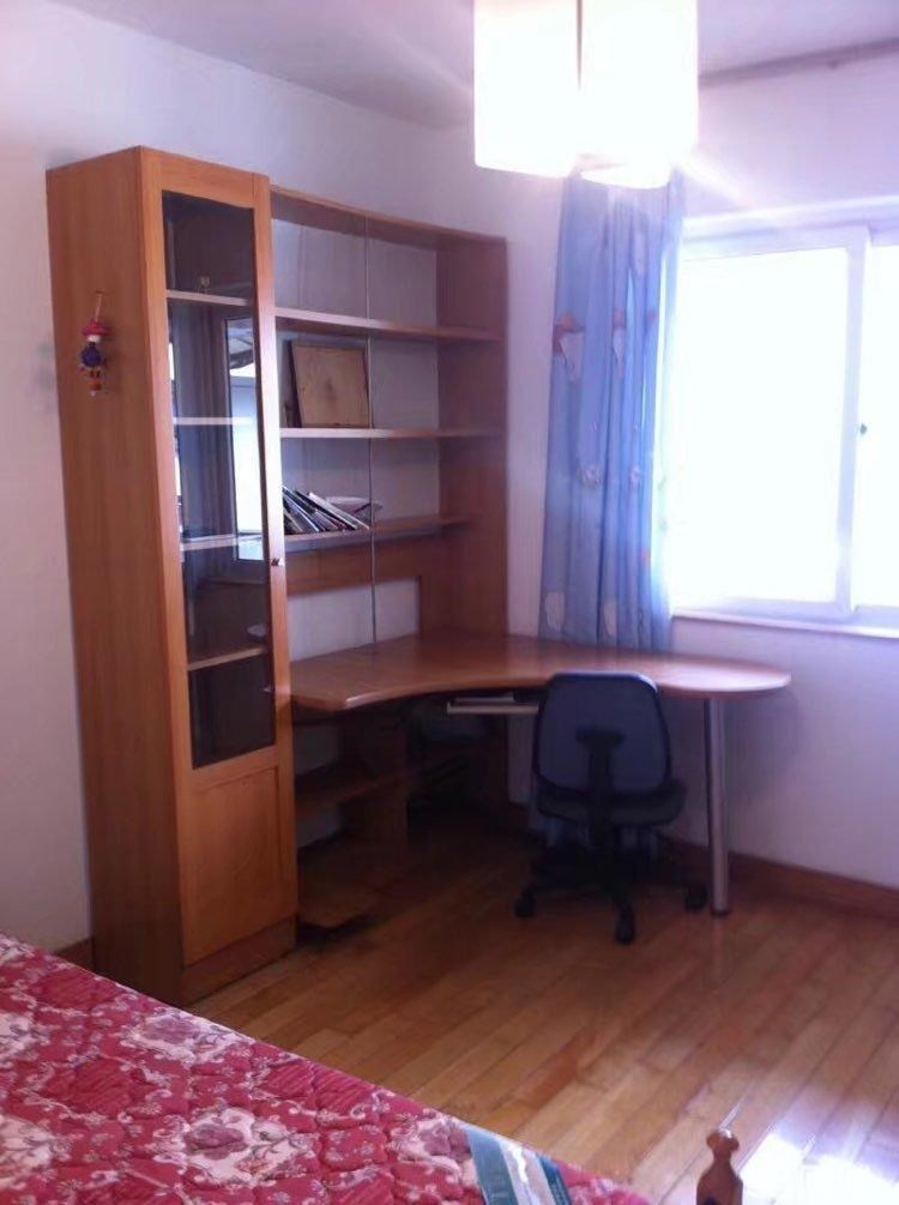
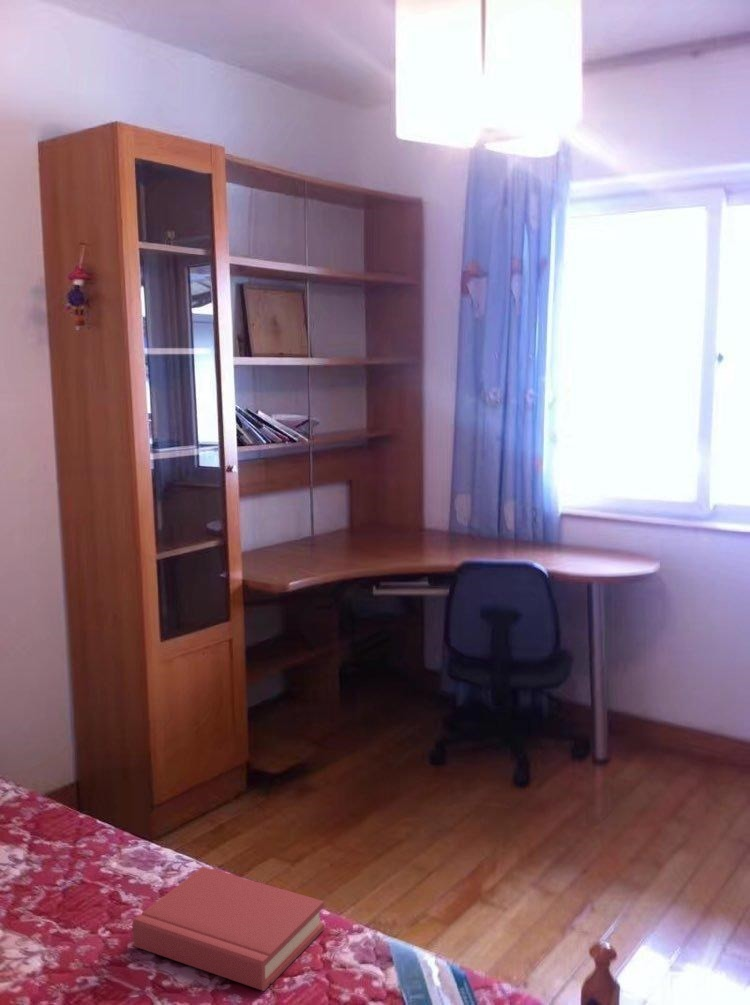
+ hardback book [131,866,326,992]
